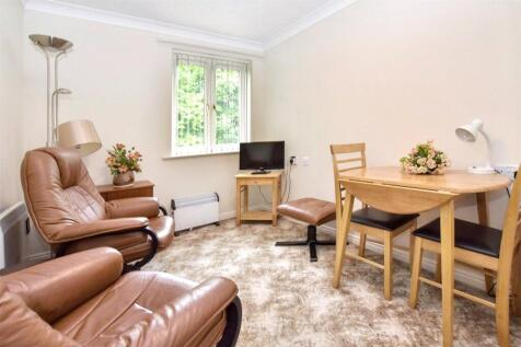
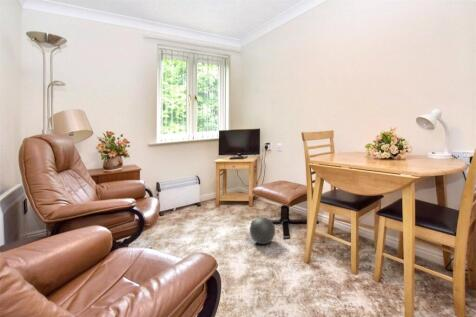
+ ball [249,216,276,245]
